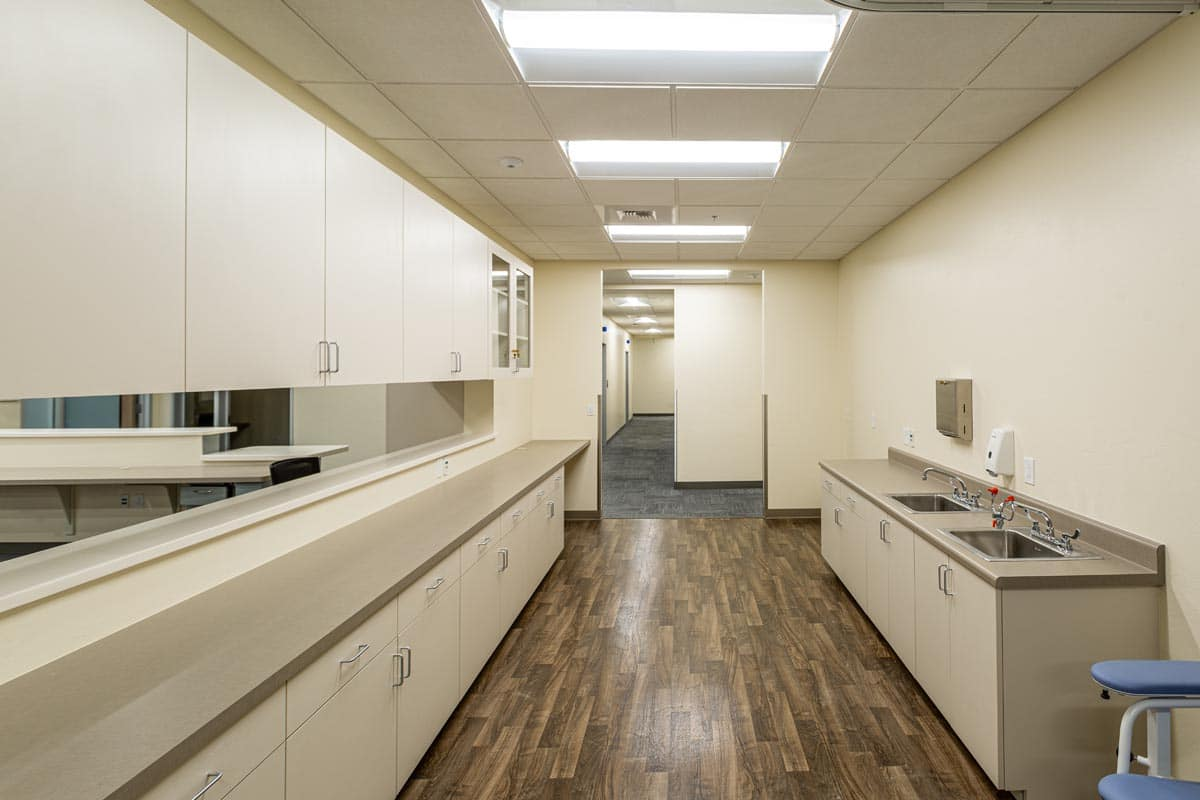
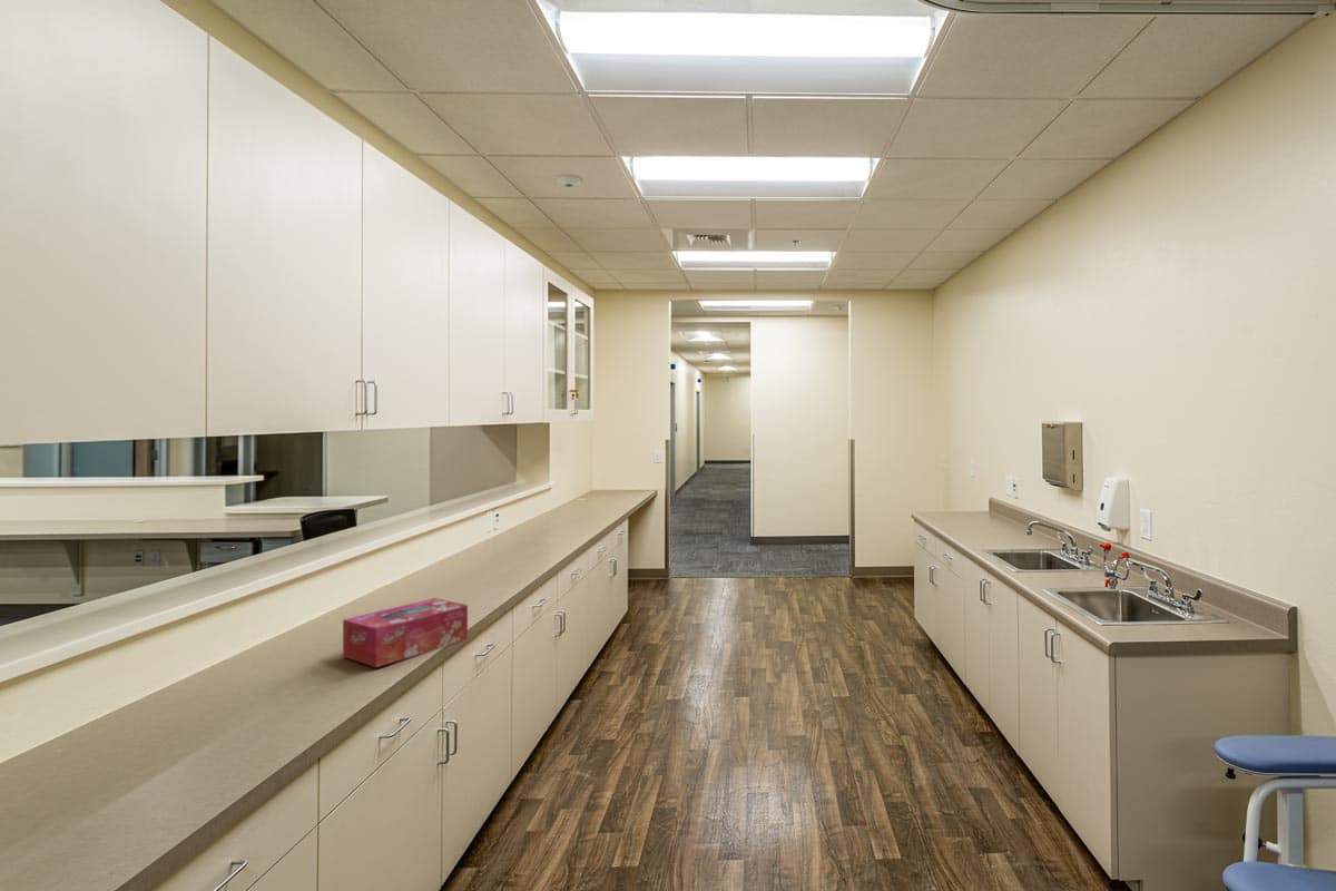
+ tissue box [342,597,469,668]
